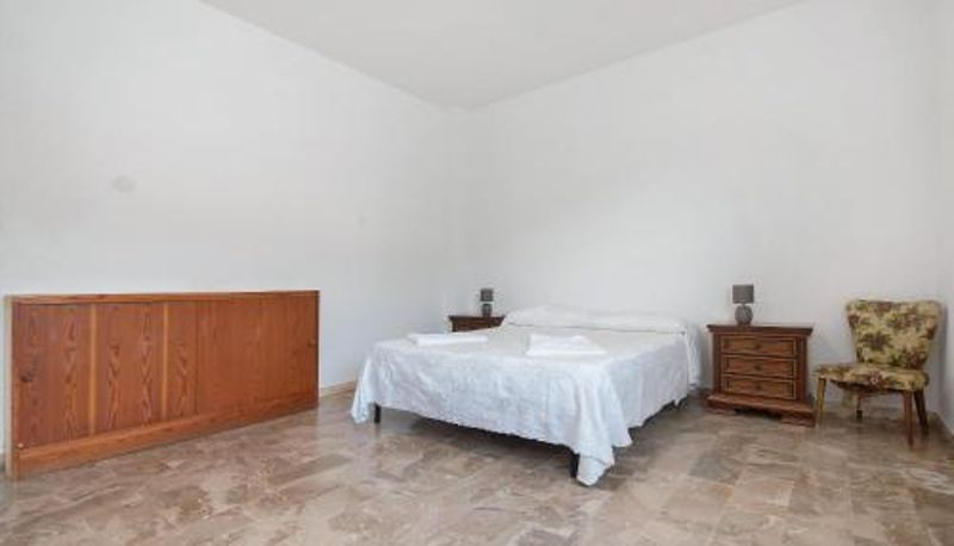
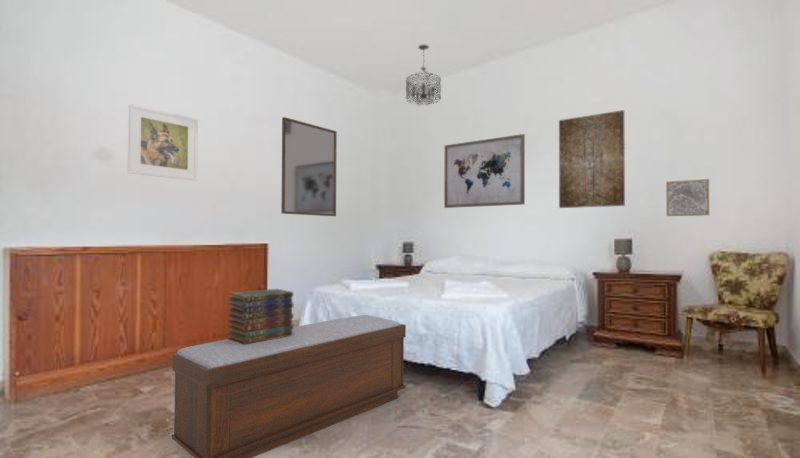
+ wall art [558,109,626,209]
+ wall art [665,178,710,217]
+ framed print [127,103,199,182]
+ wall art [443,133,526,209]
+ chandelier [405,44,442,107]
+ bench [171,314,407,458]
+ book stack [226,288,295,344]
+ home mirror [280,116,338,217]
